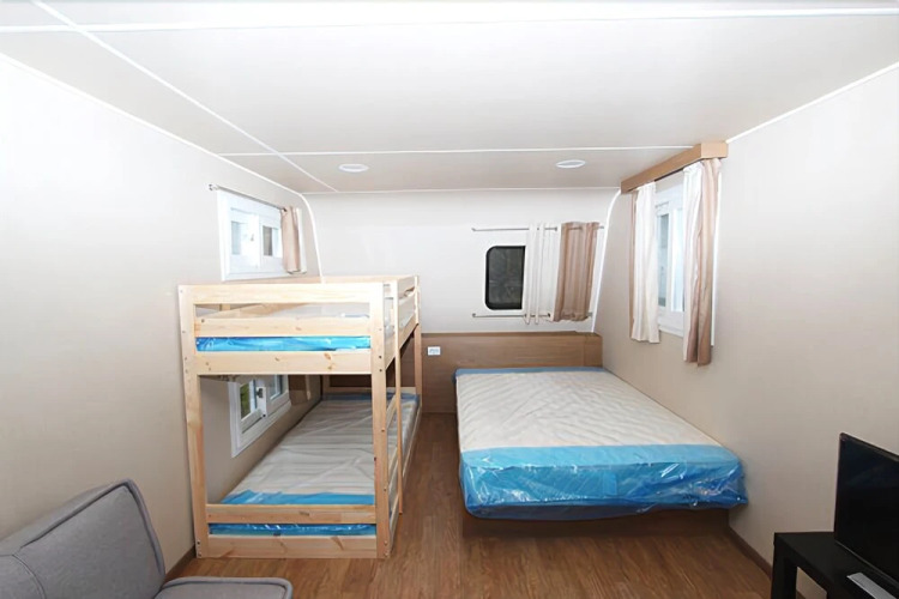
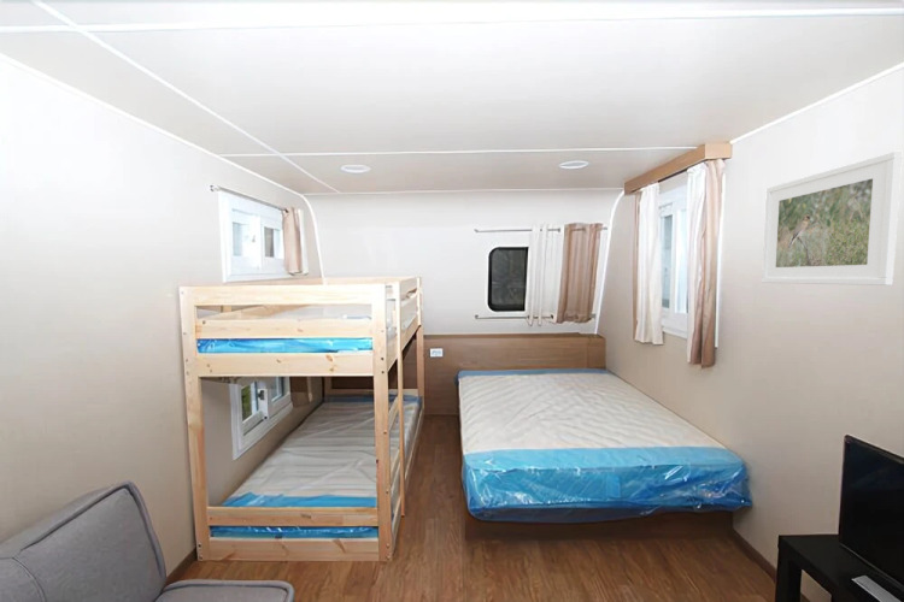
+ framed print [761,150,903,287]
